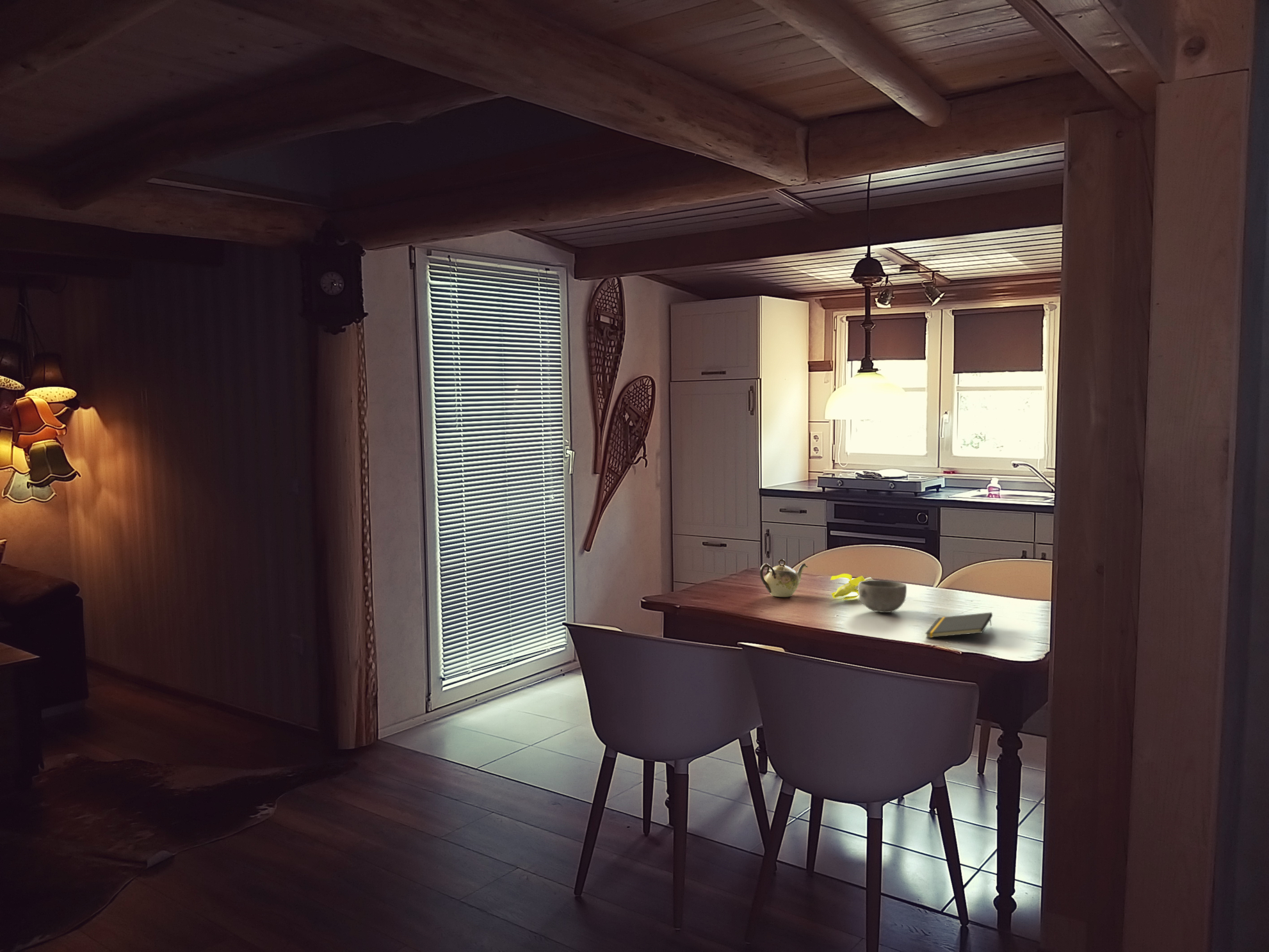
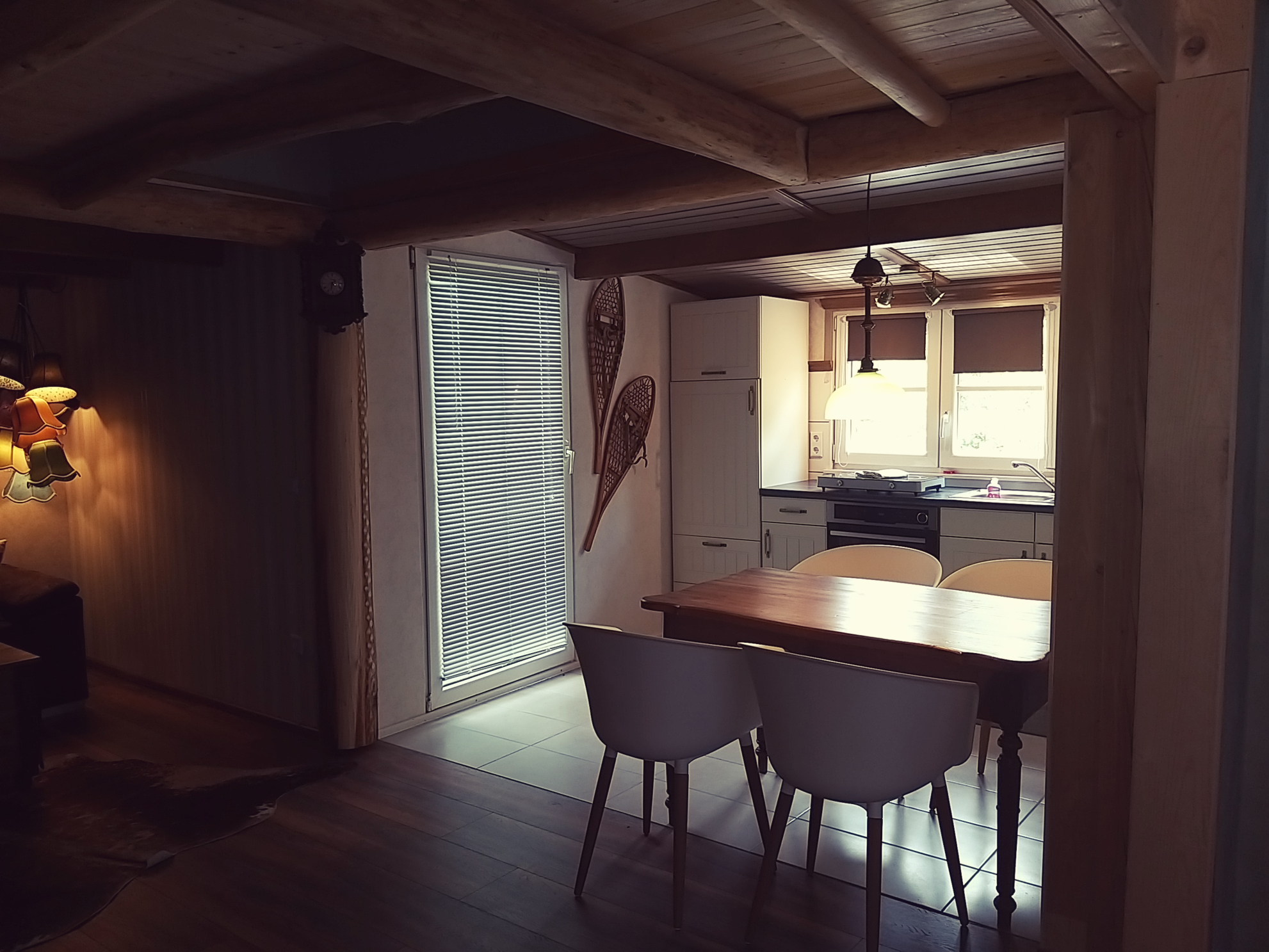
- notepad [925,611,993,638]
- teapot [759,558,808,598]
- banana [830,573,875,601]
- bowl [857,579,907,613]
